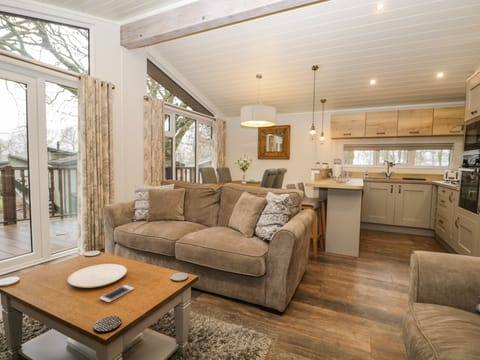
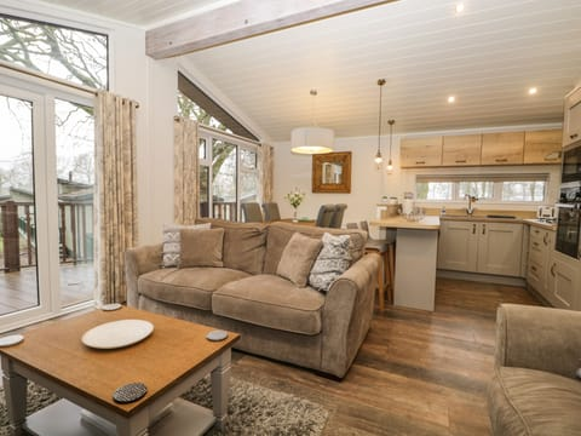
- cell phone [99,284,135,303]
